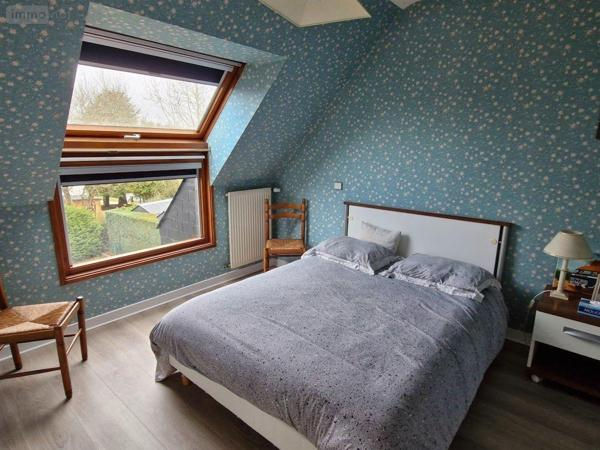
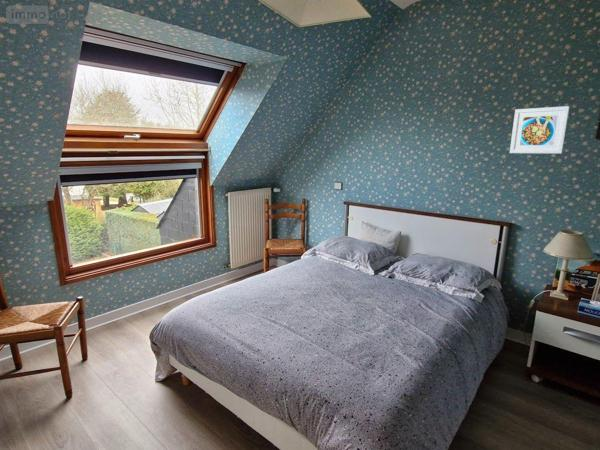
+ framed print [509,105,570,155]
